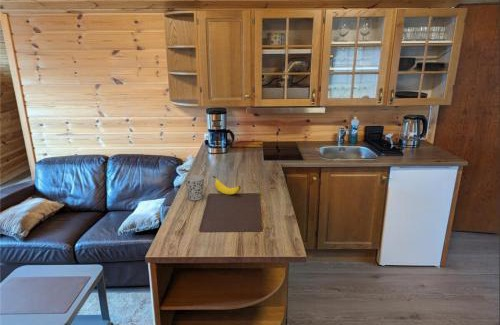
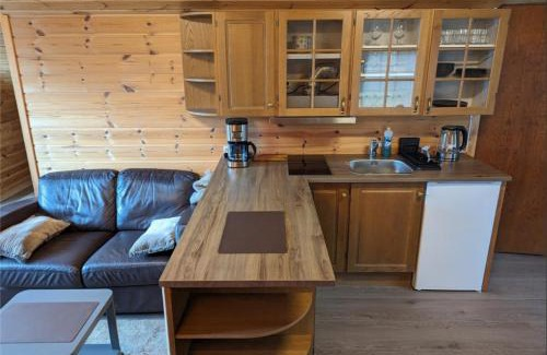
- banana [212,175,242,195]
- cup [184,174,205,201]
